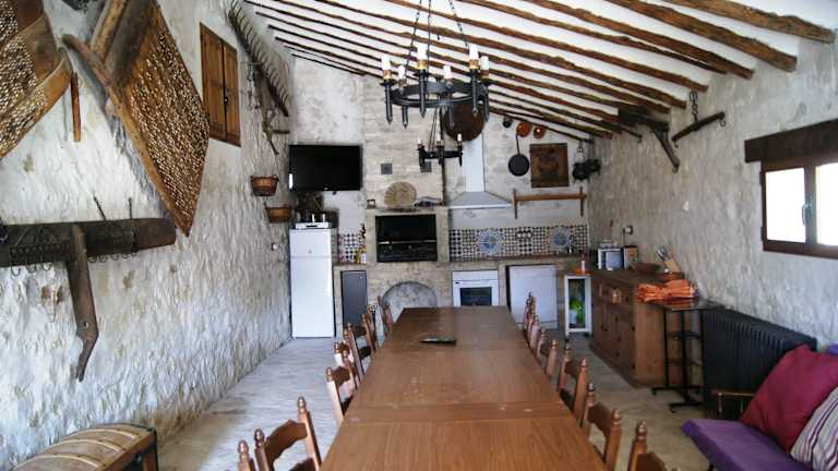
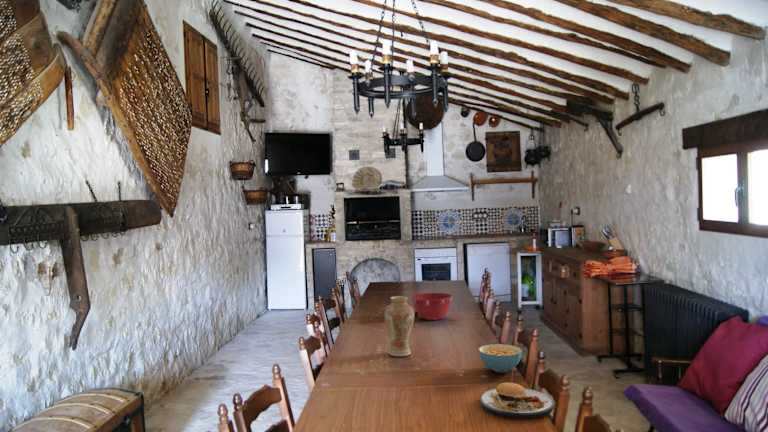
+ cereal bowl [477,343,523,374]
+ vase [384,295,415,357]
+ plate [479,371,555,420]
+ mixing bowl [411,292,453,321]
